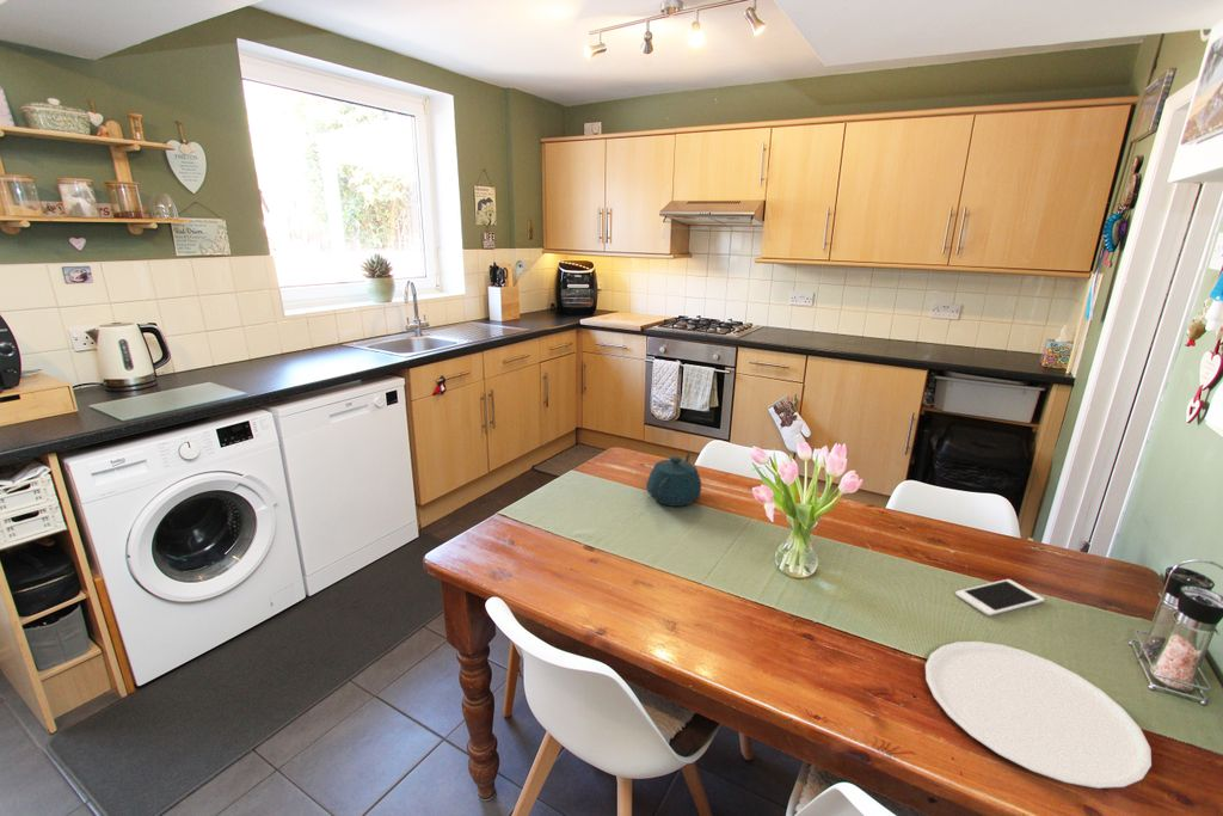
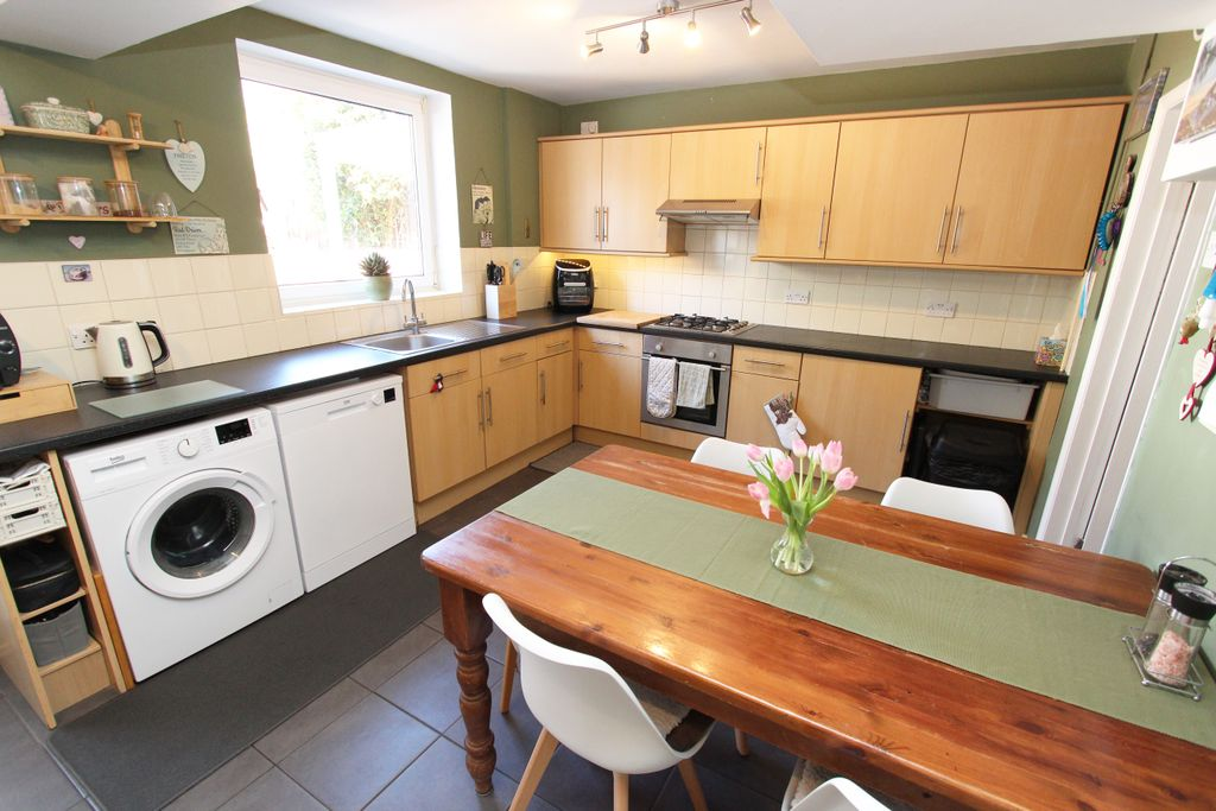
- cell phone [954,578,1045,616]
- teapot [645,450,702,508]
- plate [924,640,1153,790]
